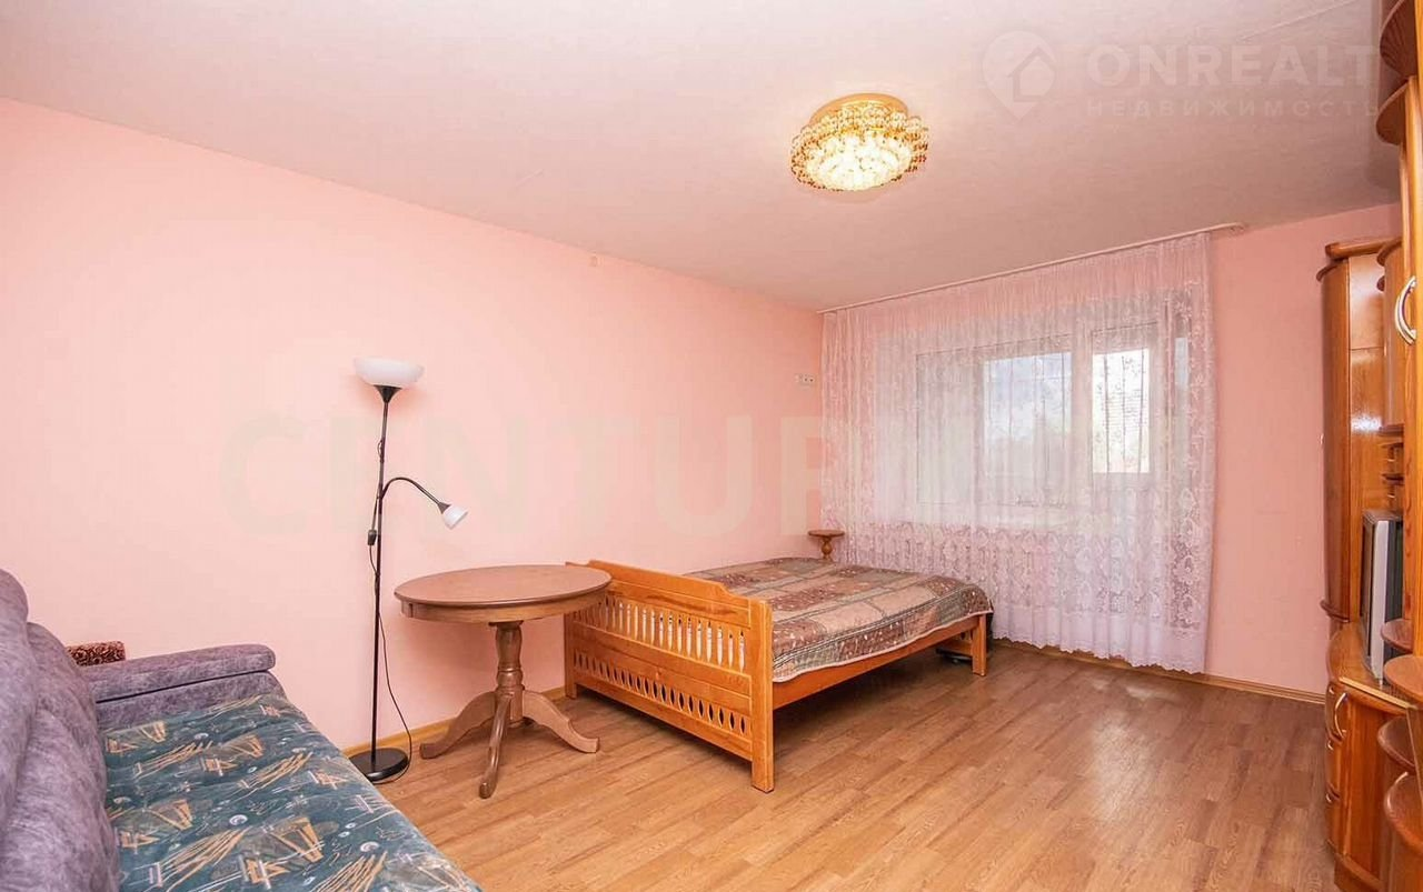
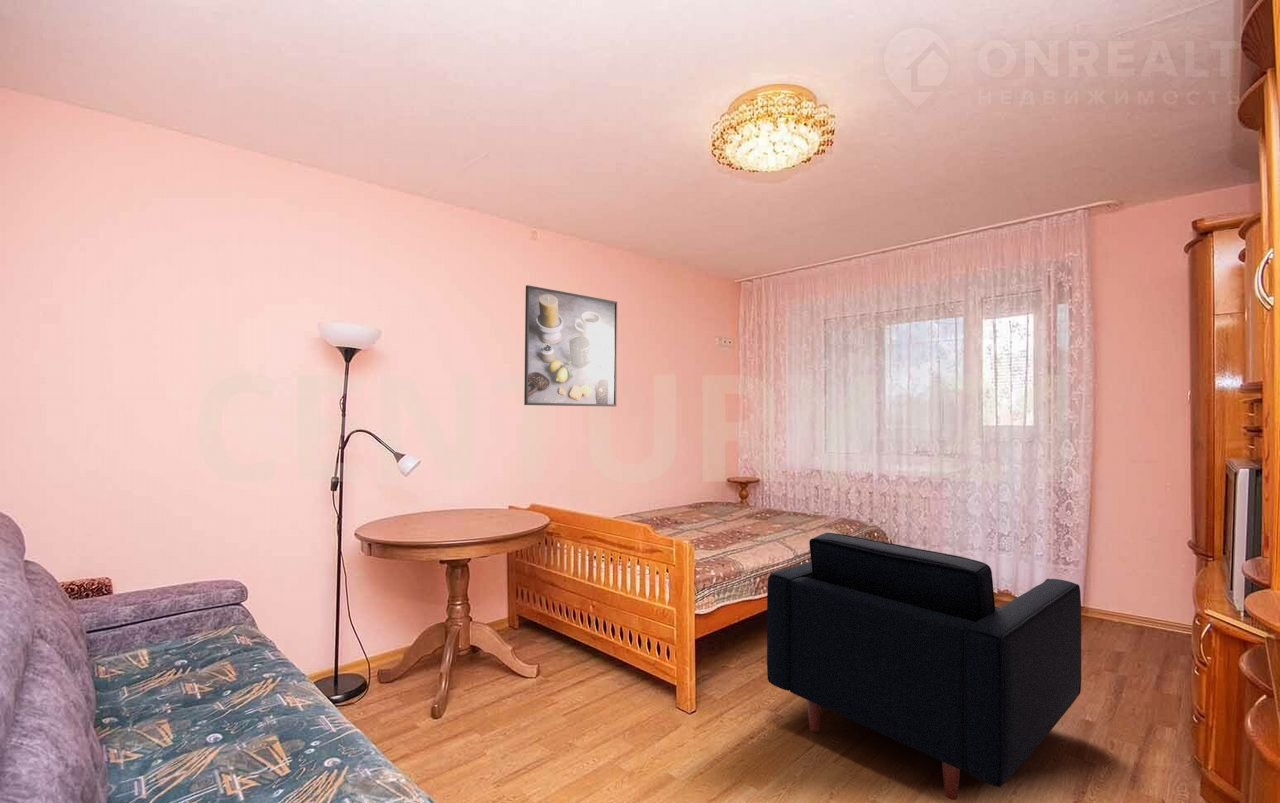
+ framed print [523,284,618,407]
+ chair [766,532,1082,801]
